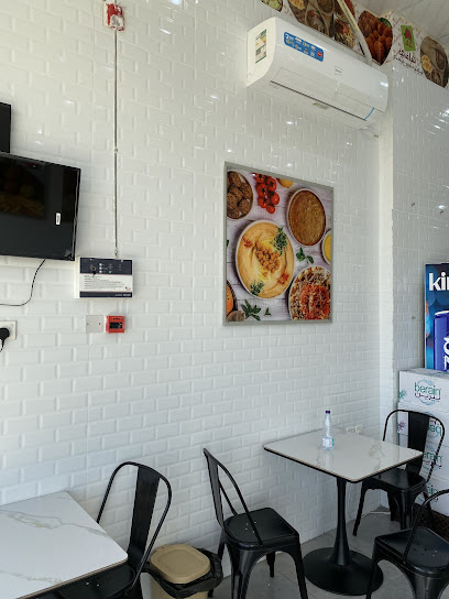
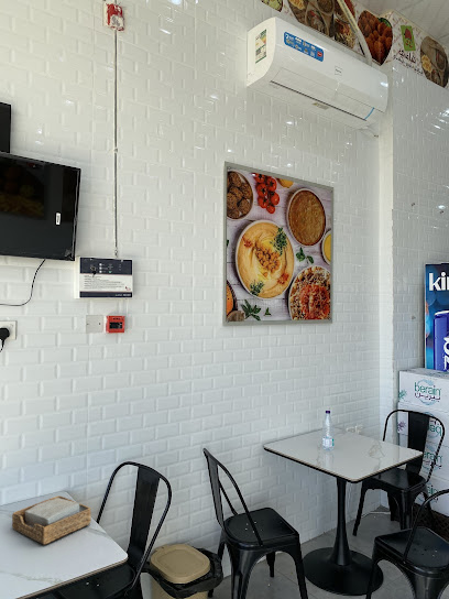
+ napkin holder [11,494,92,545]
